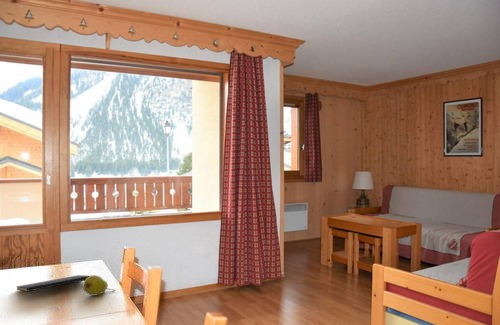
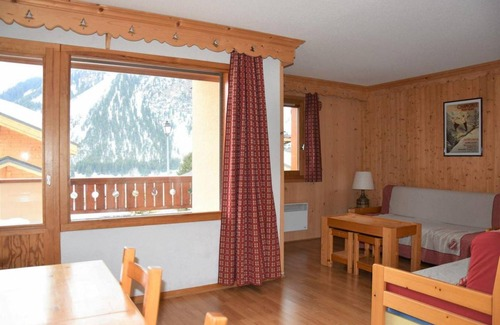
- fruit [82,274,116,297]
- notepad [15,274,90,293]
